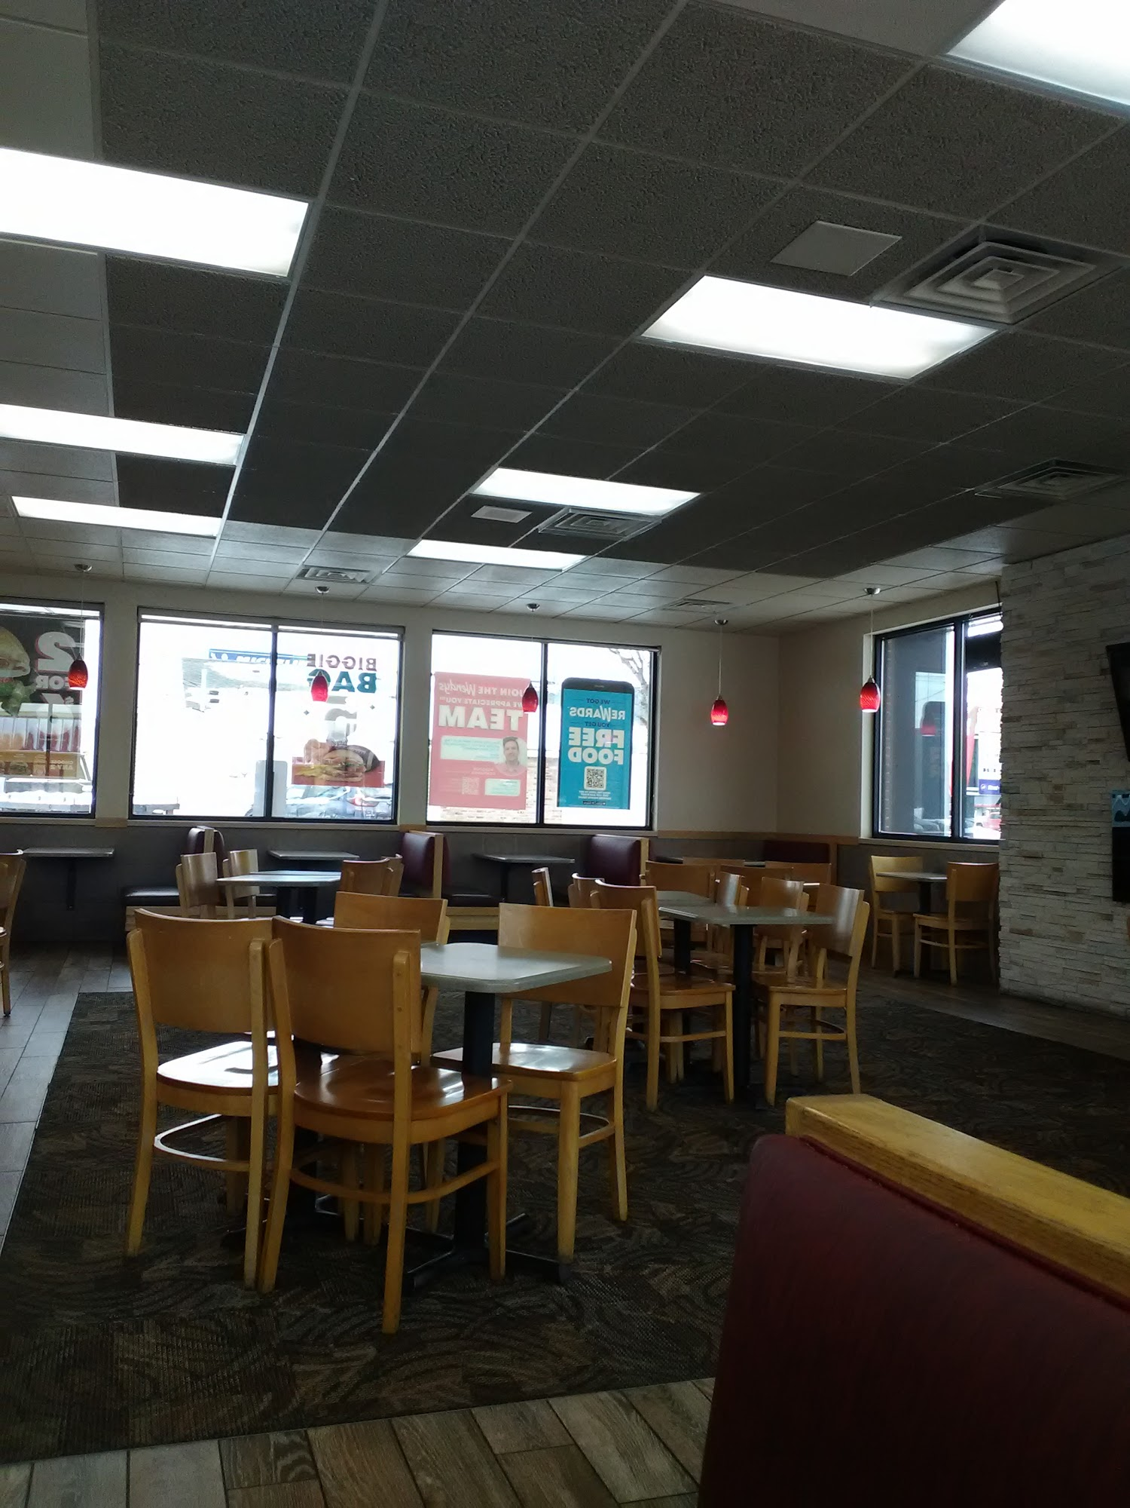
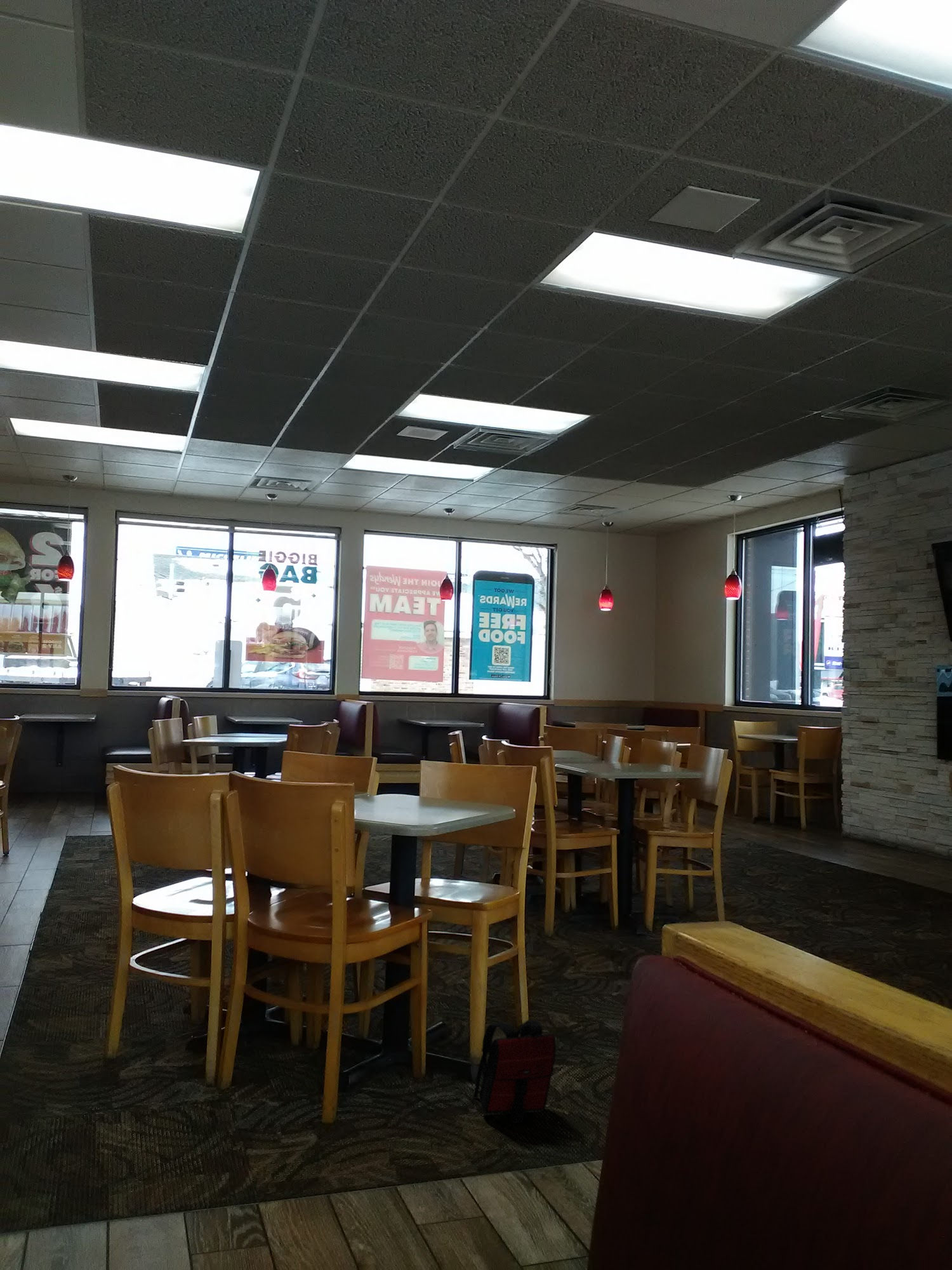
+ backpack [473,1019,557,1124]
